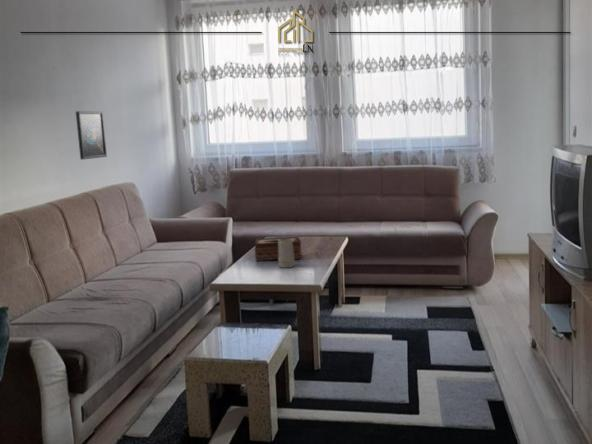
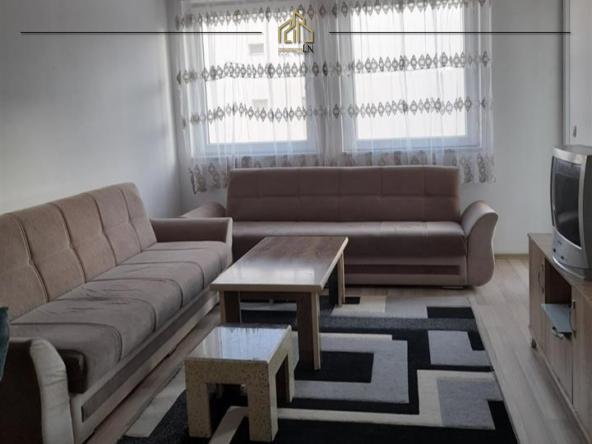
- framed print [75,110,108,161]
- tissue box [254,236,301,262]
- mug [277,238,302,269]
